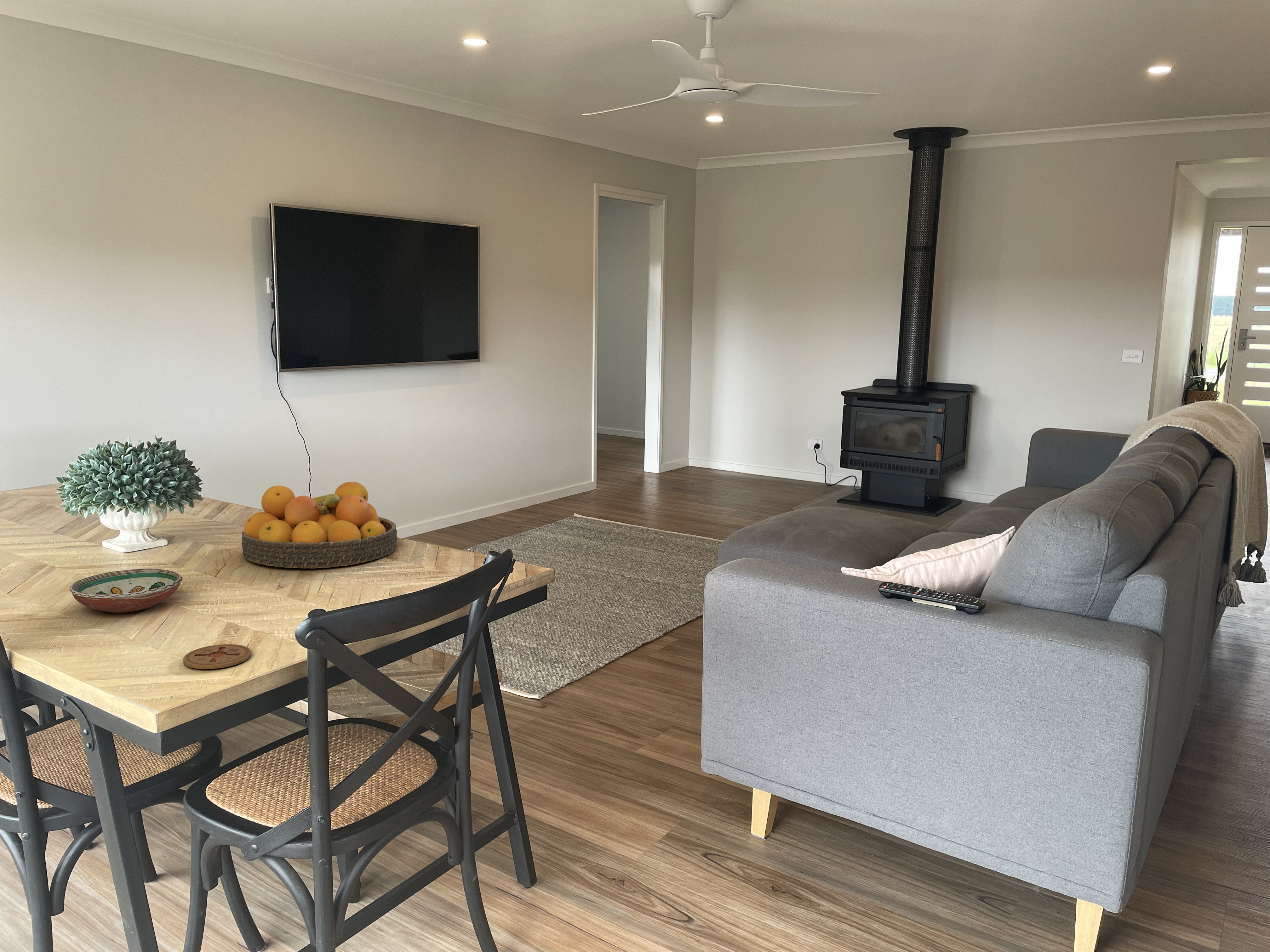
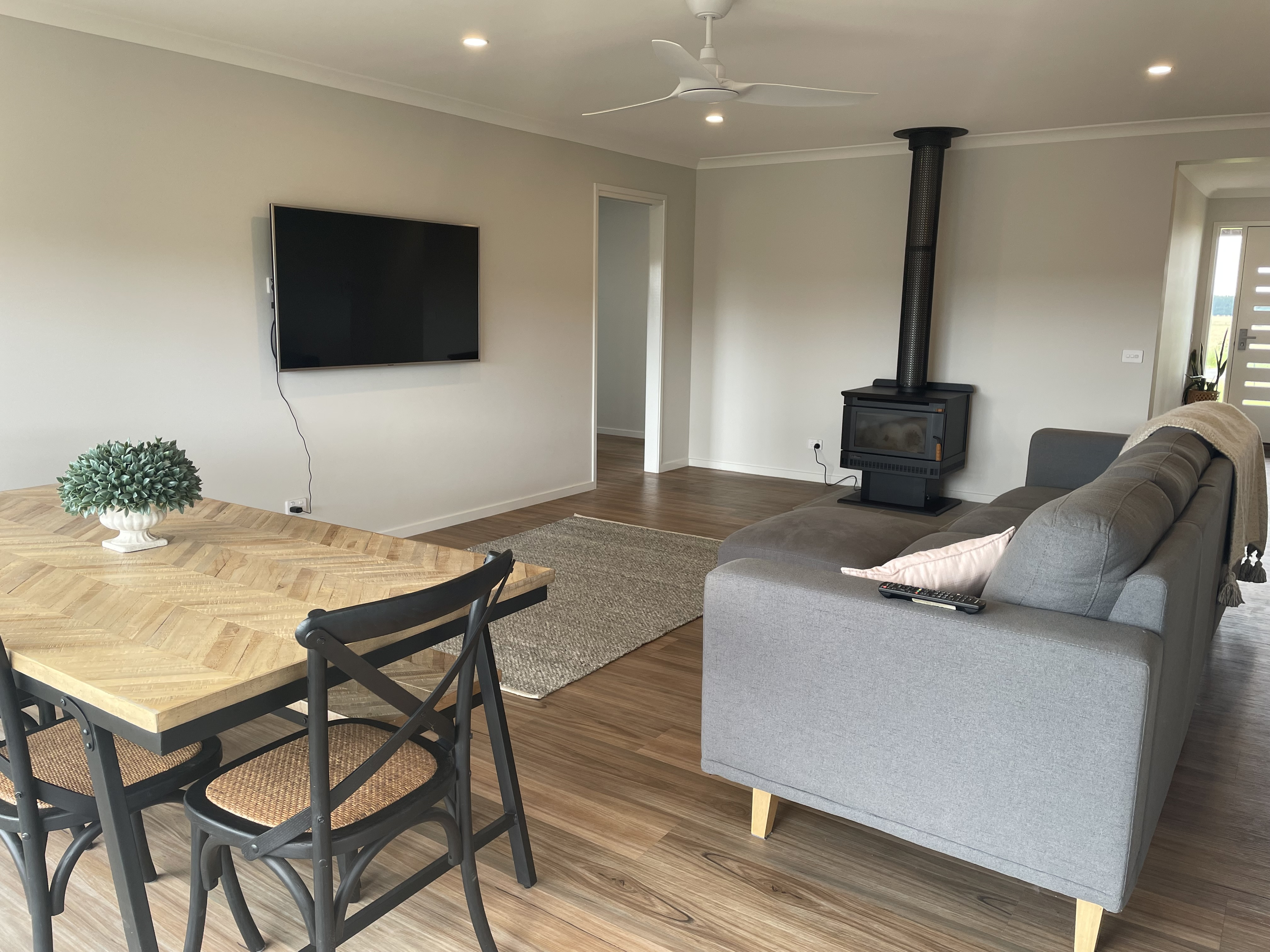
- coaster [183,644,251,670]
- fruit bowl [241,481,397,569]
- decorative bowl [69,568,183,613]
